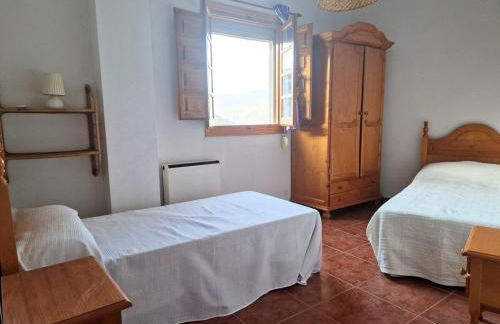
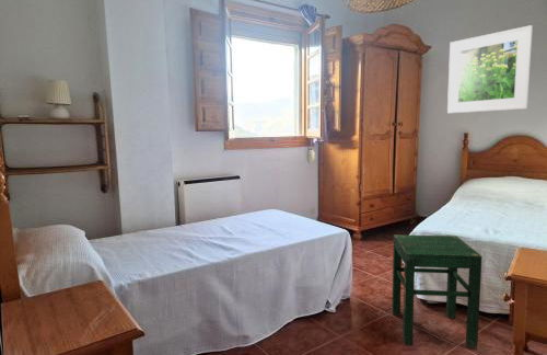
+ stool [391,233,484,351]
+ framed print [446,24,534,114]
